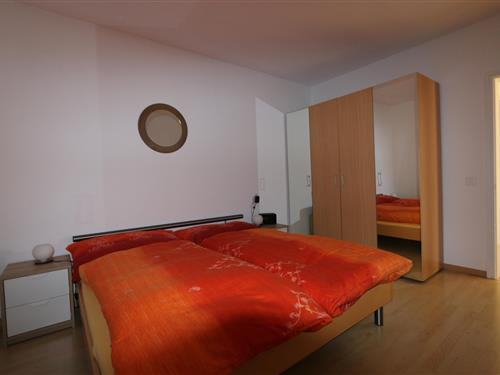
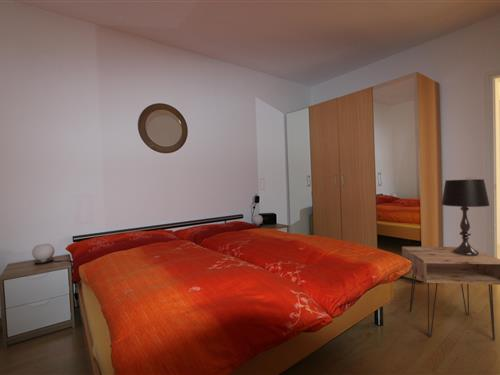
+ nightstand [401,246,500,341]
+ table lamp [440,178,491,256]
